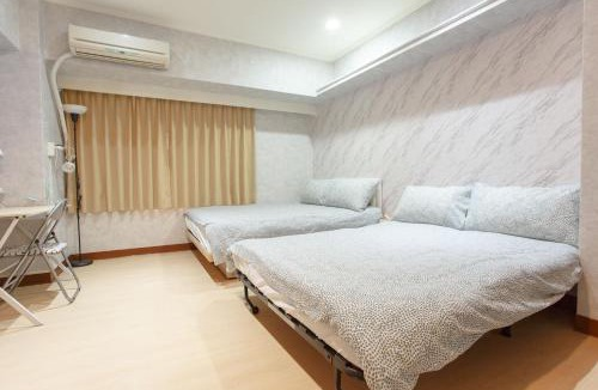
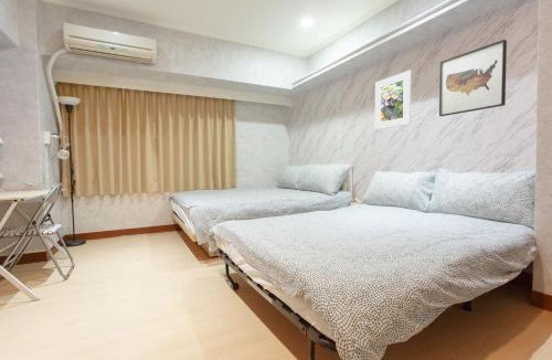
+ wall art [438,39,508,117]
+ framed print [374,70,412,130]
